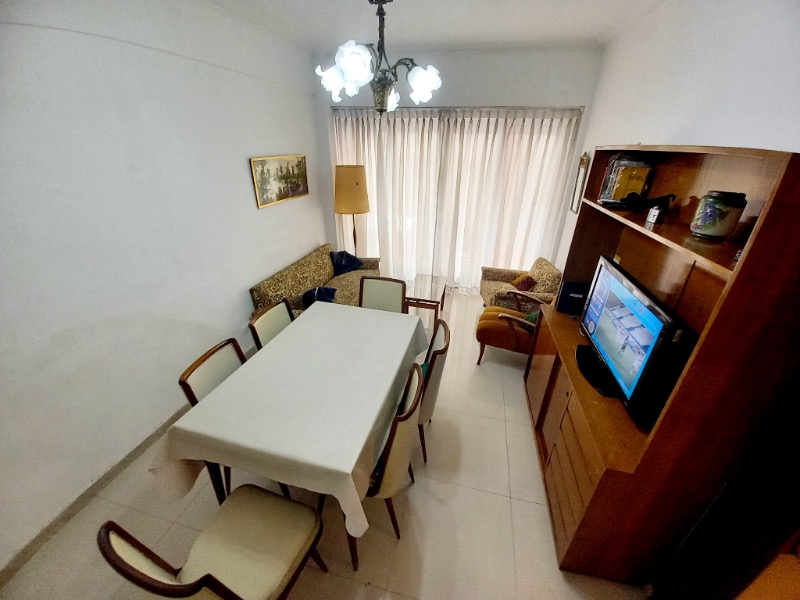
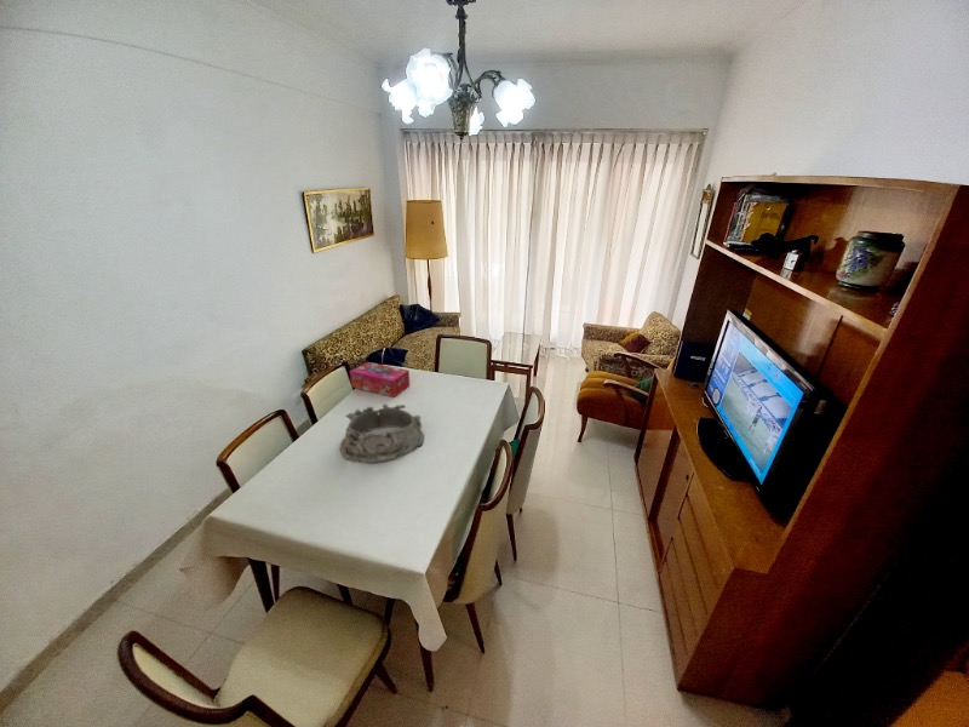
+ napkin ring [339,402,425,464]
+ tissue box [349,361,411,399]
